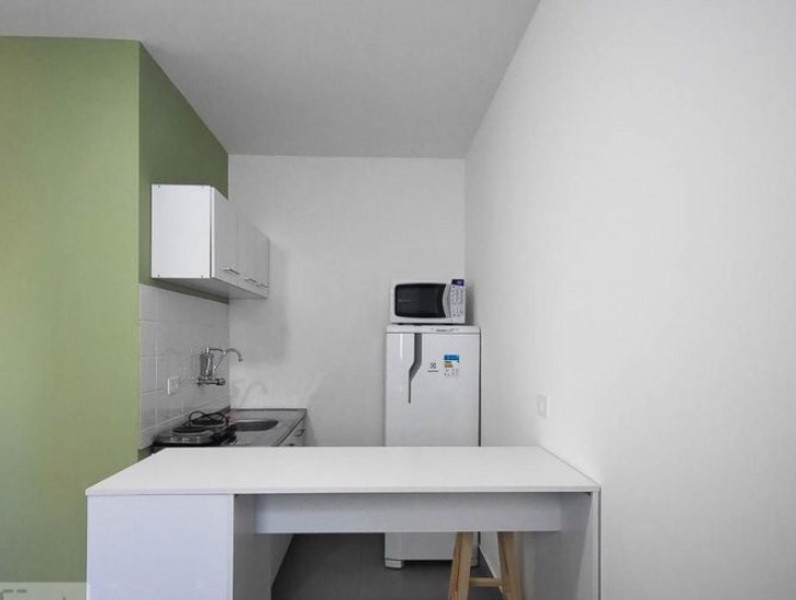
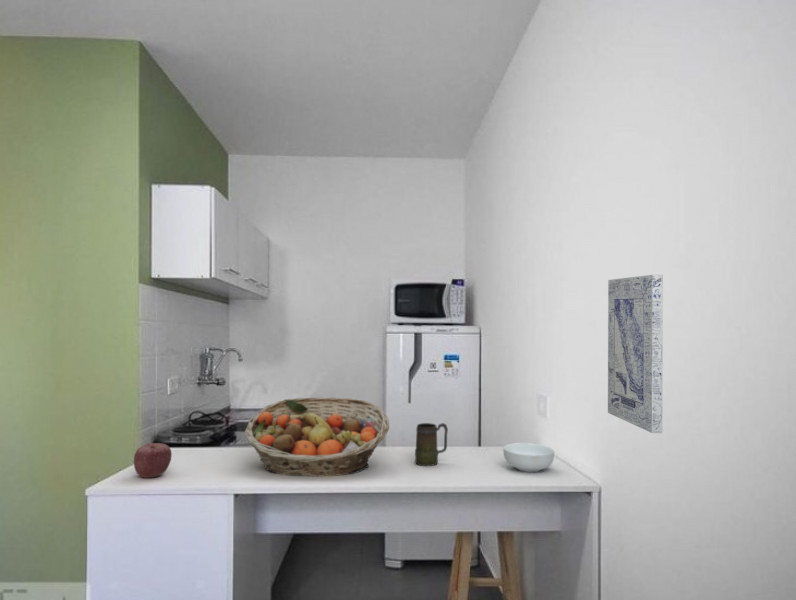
+ cereal bowl [502,442,555,473]
+ mug [414,422,449,467]
+ apple [133,442,173,479]
+ fruit basket [244,396,390,477]
+ wall art [607,274,664,434]
